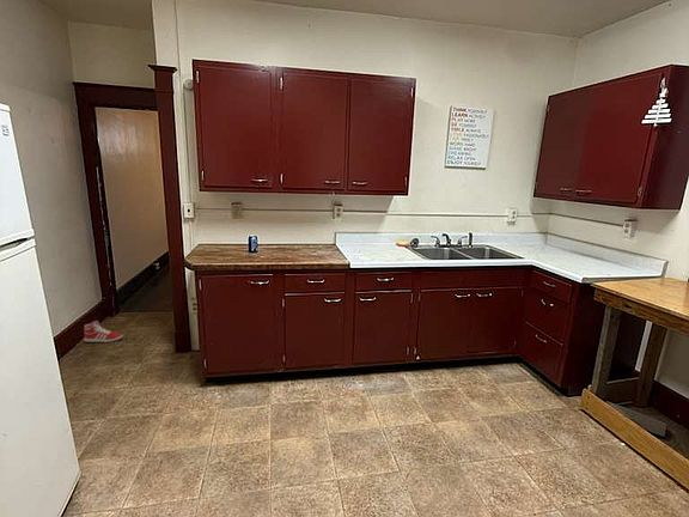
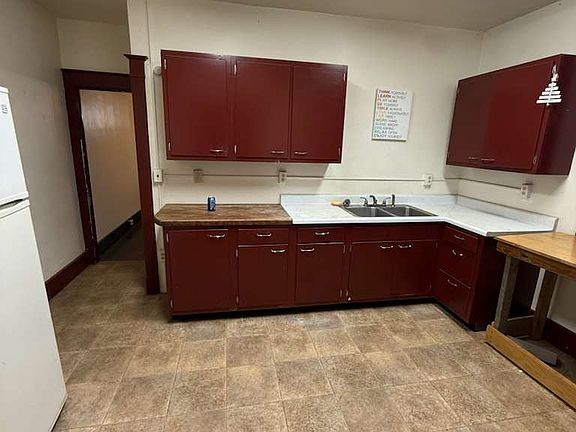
- sneaker [83,320,123,343]
